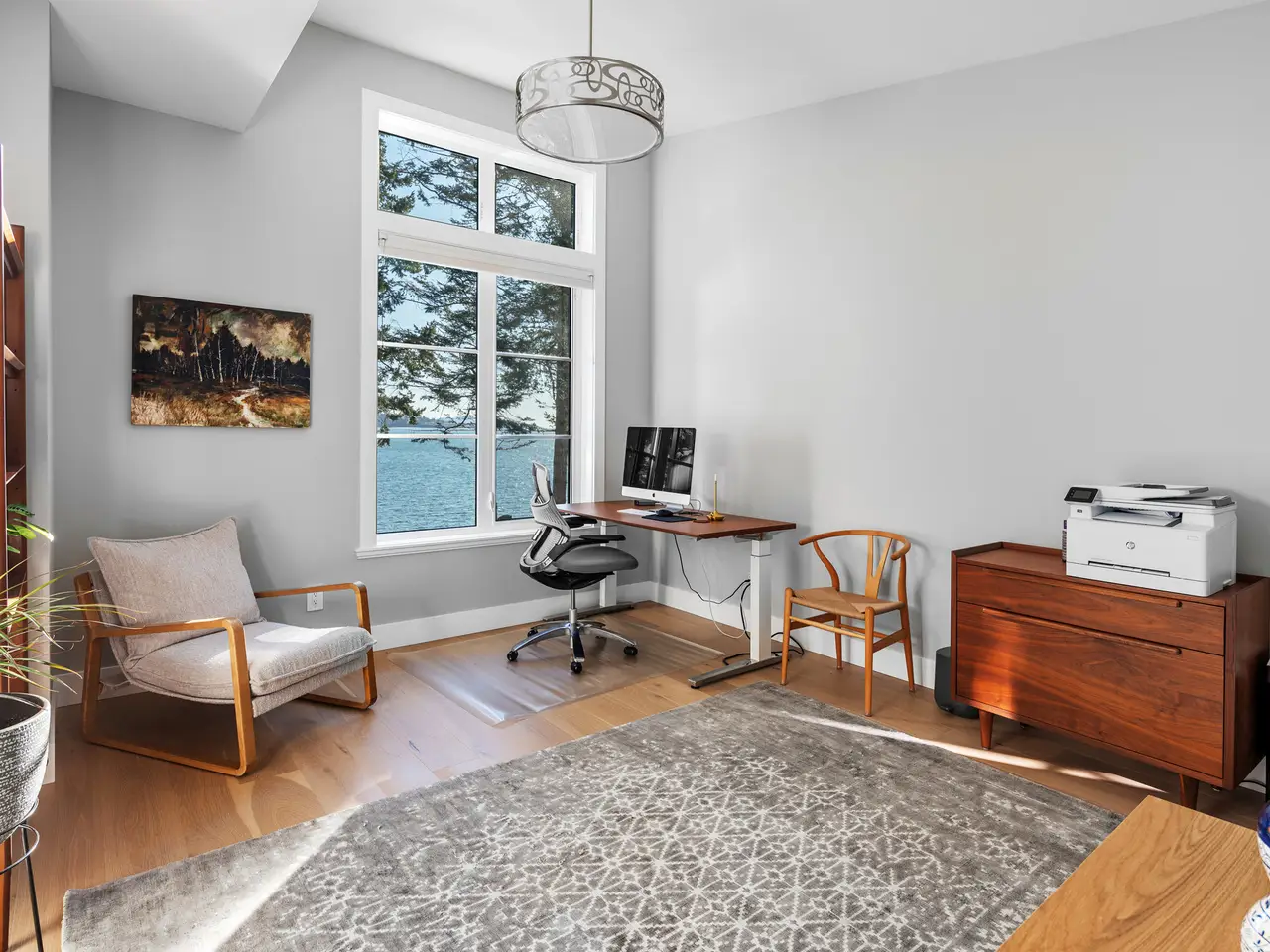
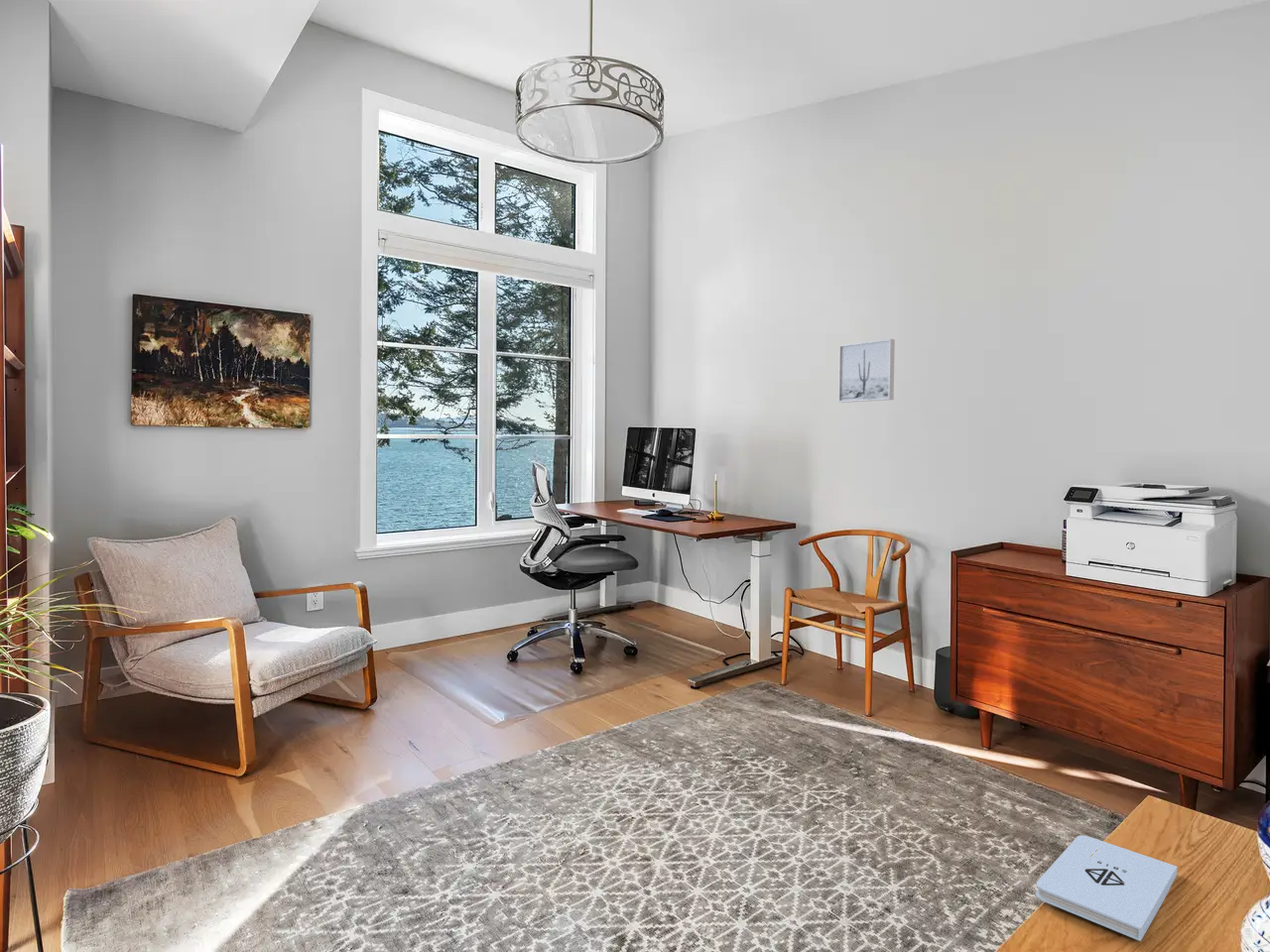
+ notepad [1035,834,1178,942]
+ wall art [837,338,896,404]
